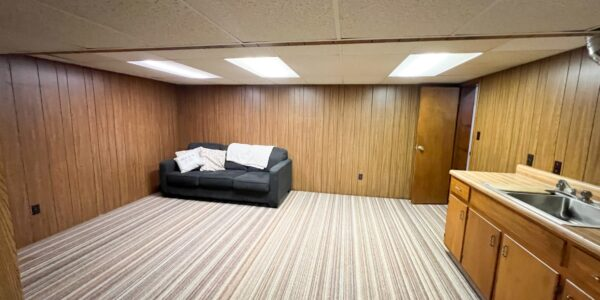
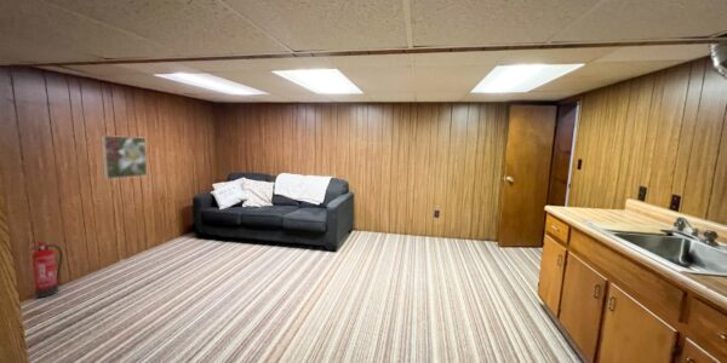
+ fire extinguisher [27,241,64,299]
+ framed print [101,134,149,180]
